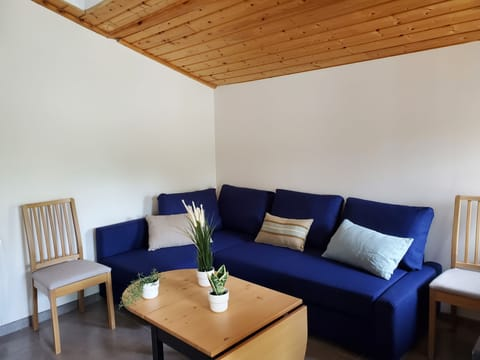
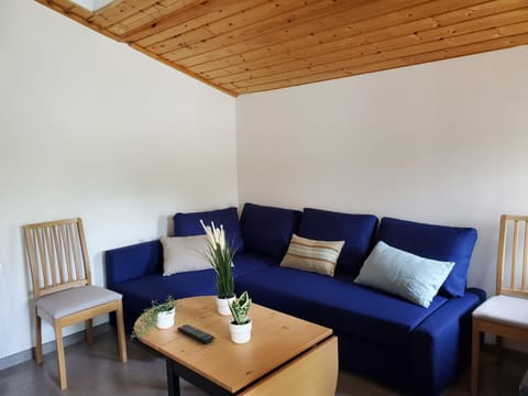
+ remote control [176,323,216,344]
